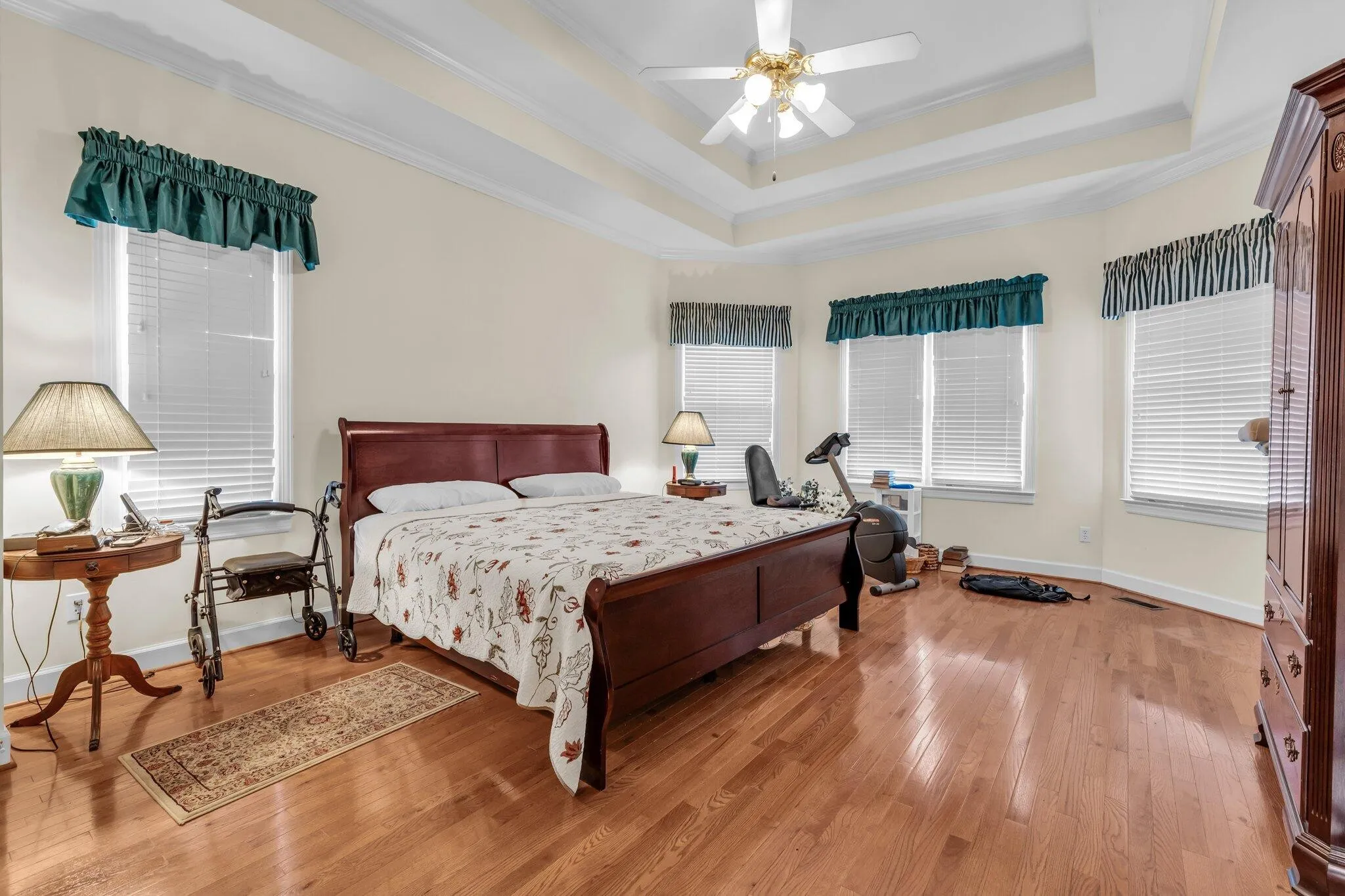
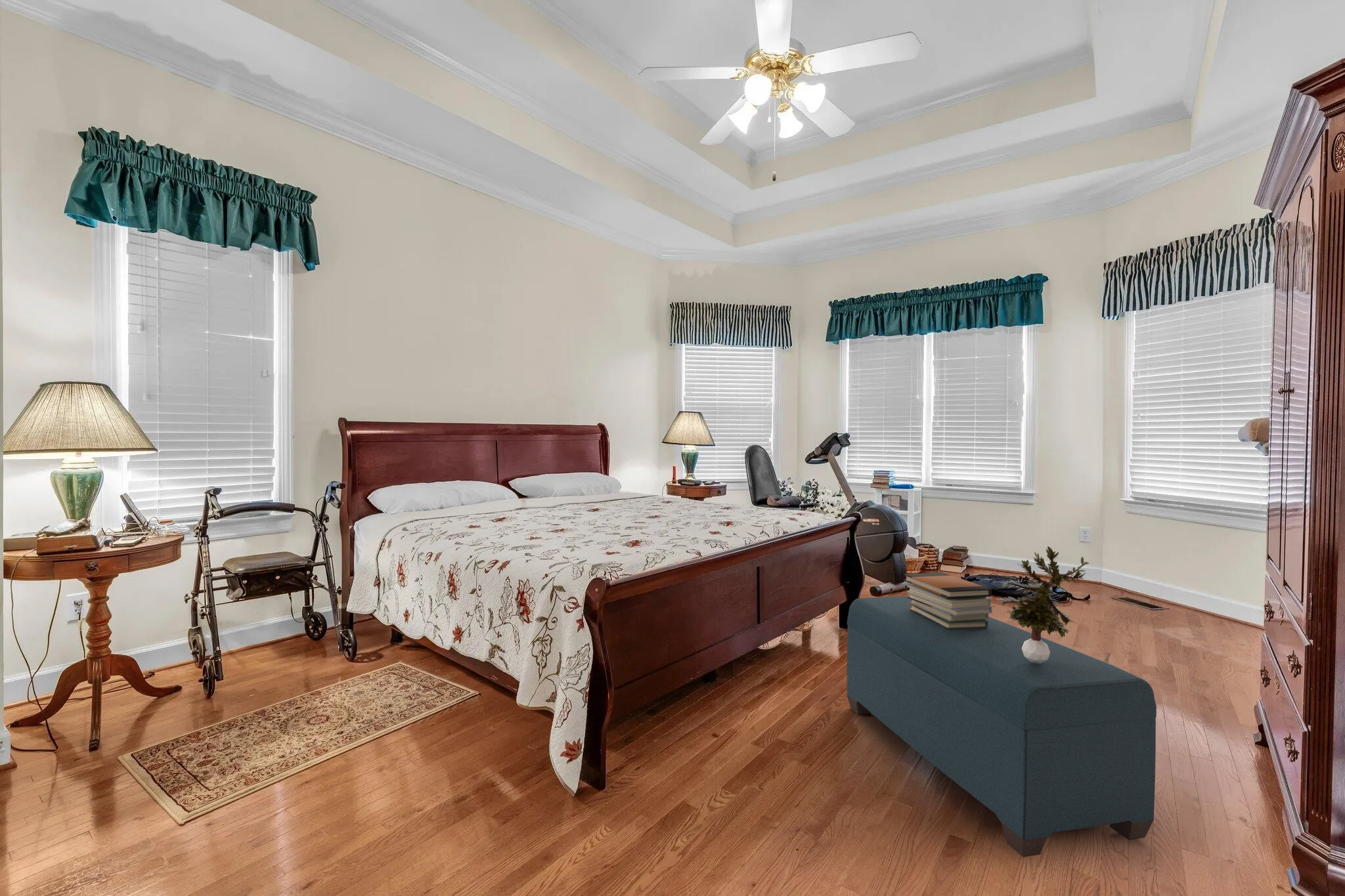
+ potted plant [994,545,1090,664]
+ bench [847,595,1157,858]
+ book stack [903,572,993,629]
